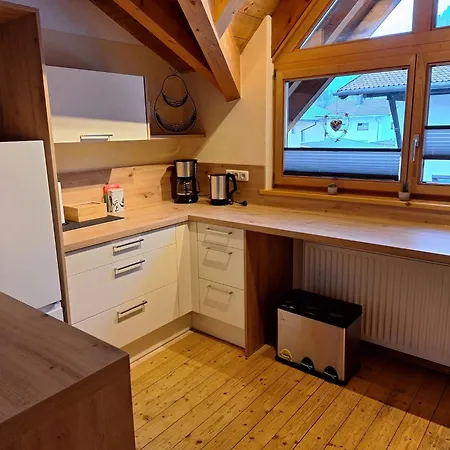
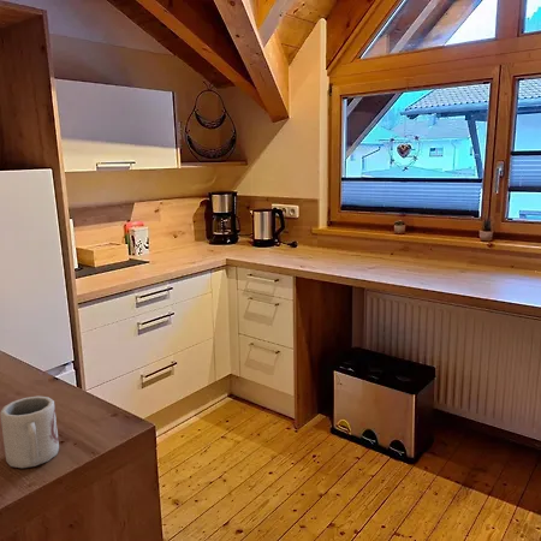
+ cup [0,396,60,469]
